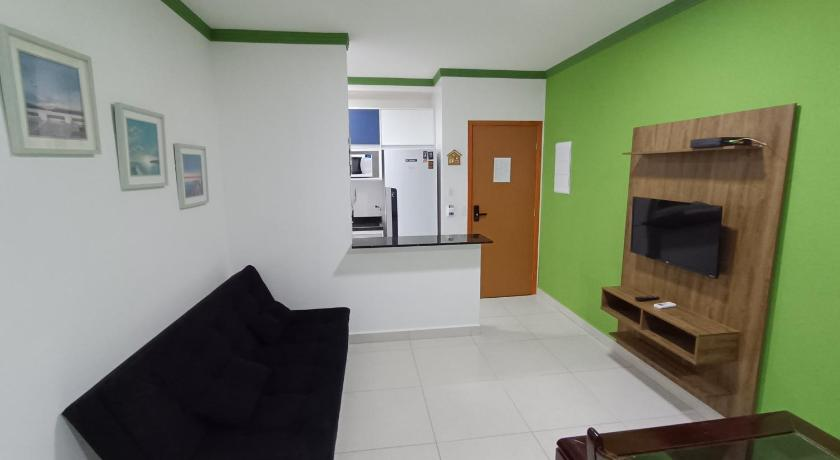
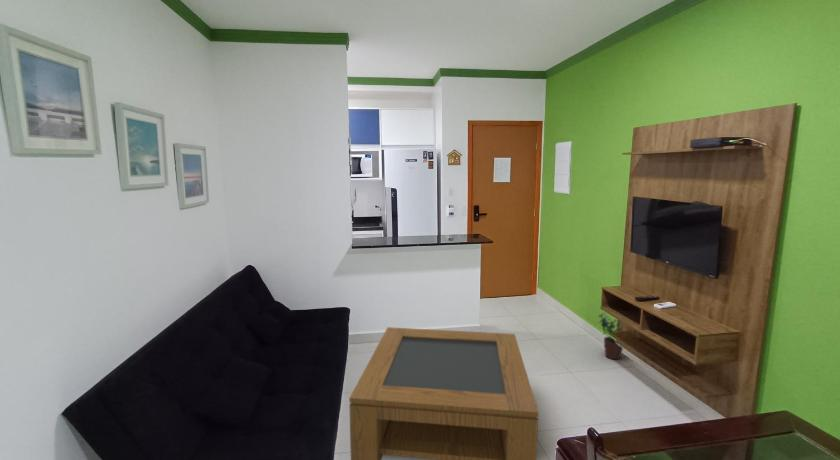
+ coffee table [348,326,539,460]
+ potted plant [597,312,624,361]
